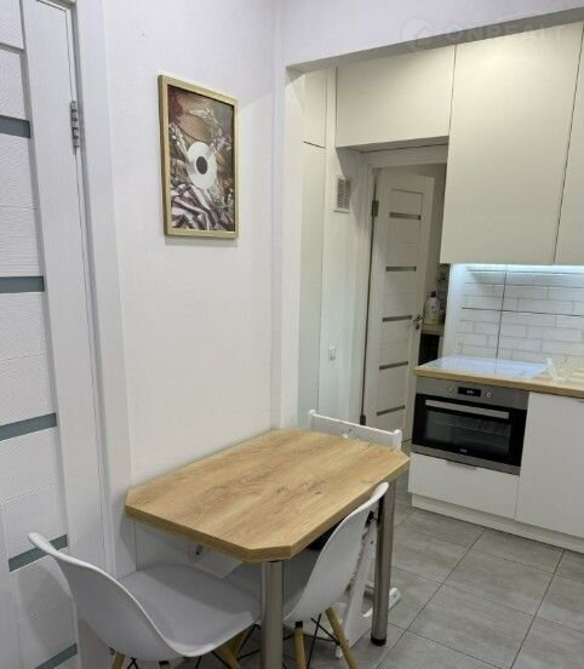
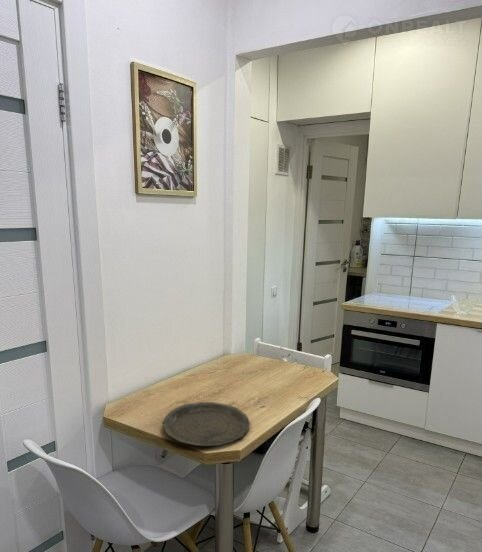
+ plate [162,401,251,447]
